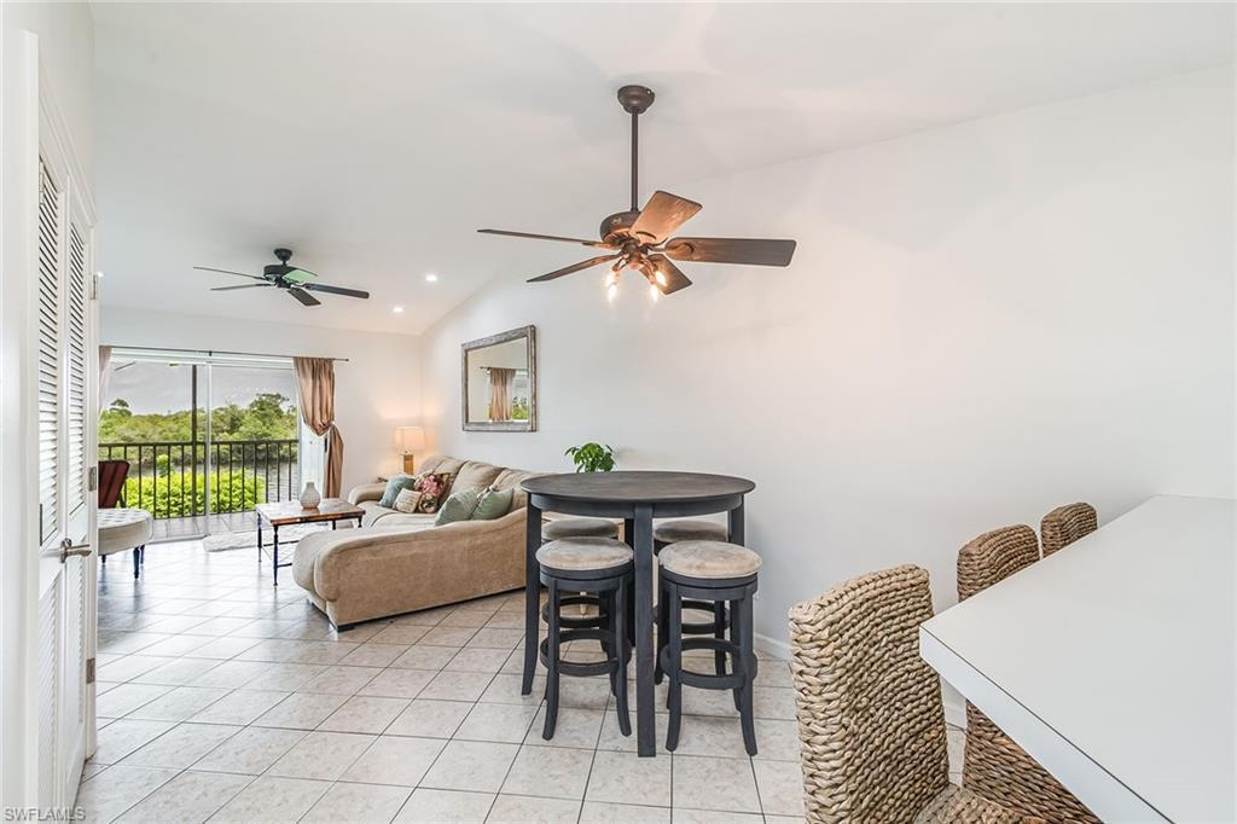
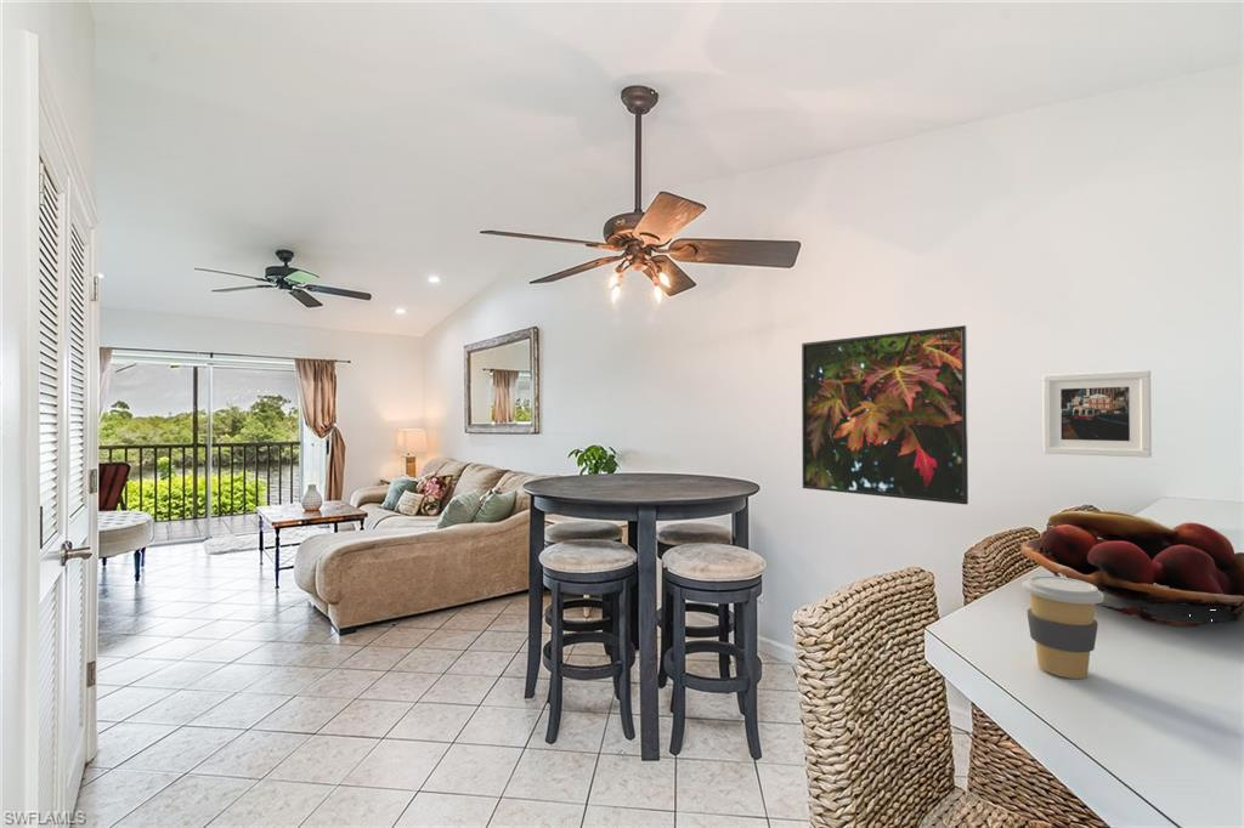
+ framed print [801,324,969,505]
+ coffee cup [1020,574,1106,680]
+ fruit basket [1014,510,1244,628]
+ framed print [1041,369,1153,459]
